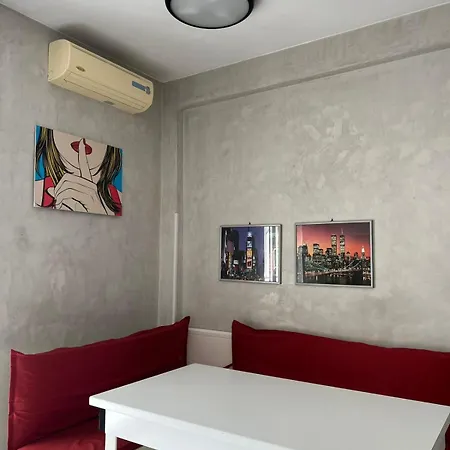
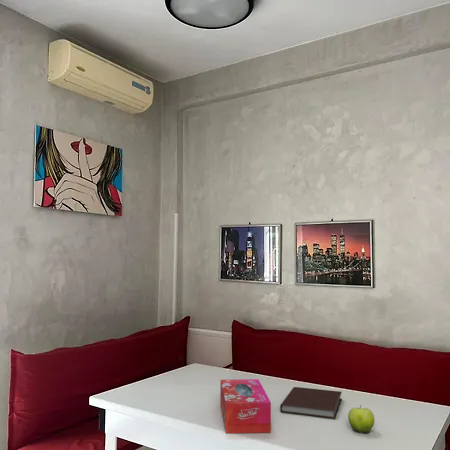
+ notebook [279,386,343,420]
+ tissue box [219,378,272,435]
+ fruit [347,404,376,434]
